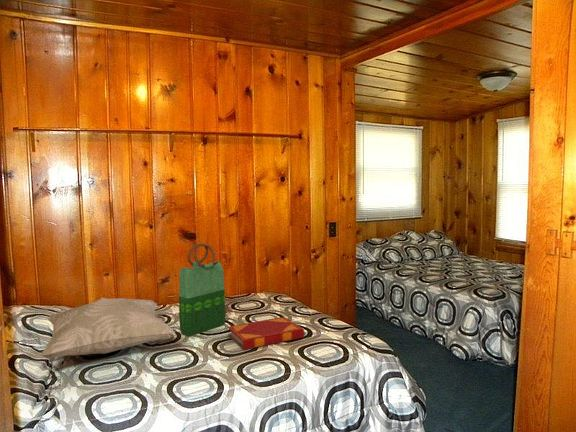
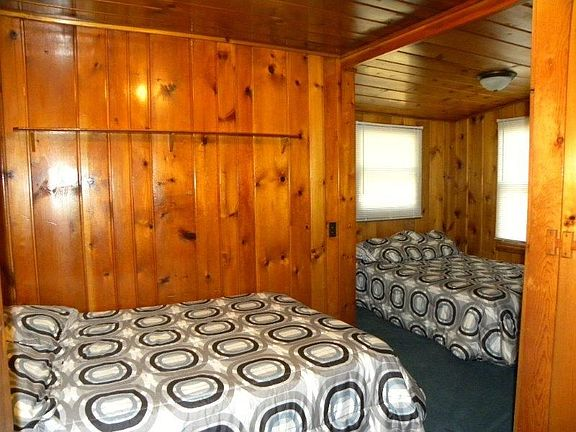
- hardback book [227,316,305,351]
- tote bag [178,242,227,337]
- decorative pillow [39,297,176,359]
